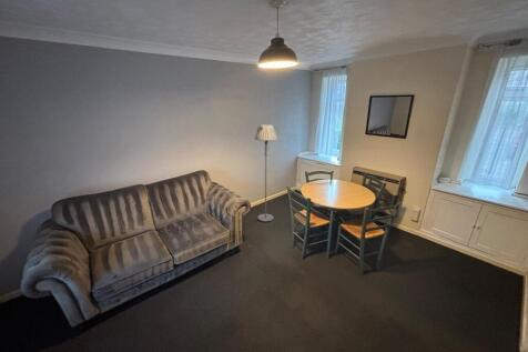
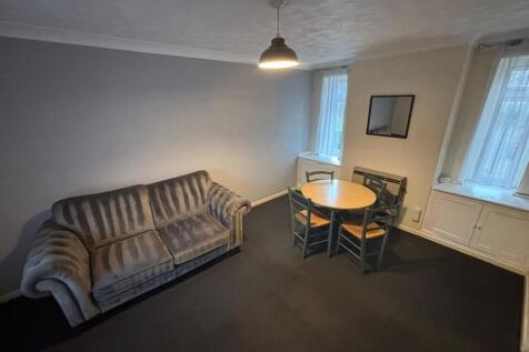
- floor lamp [254,123,278,223]
